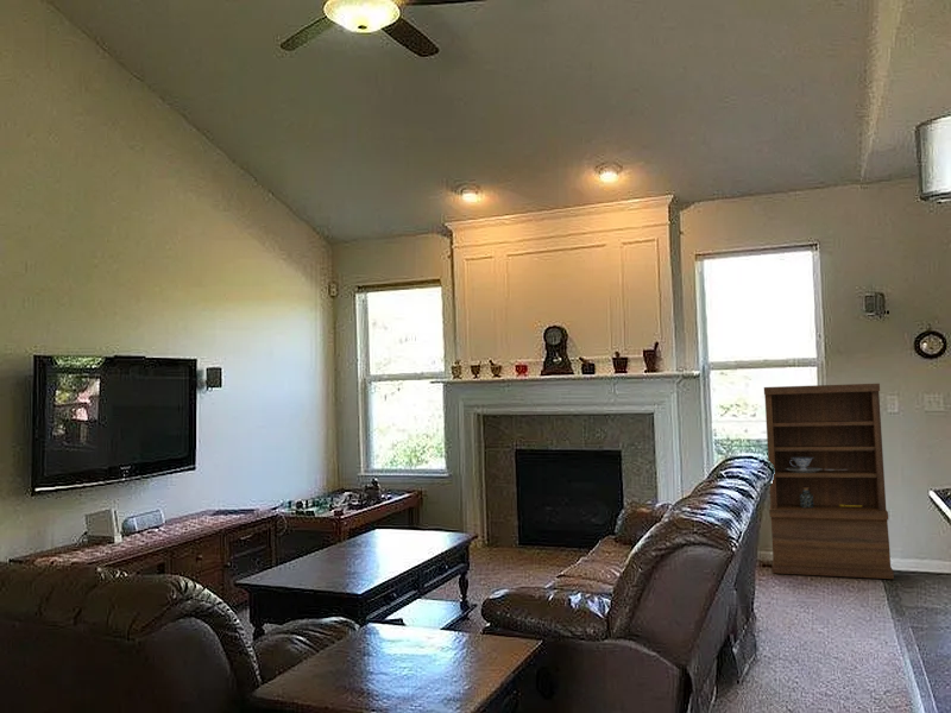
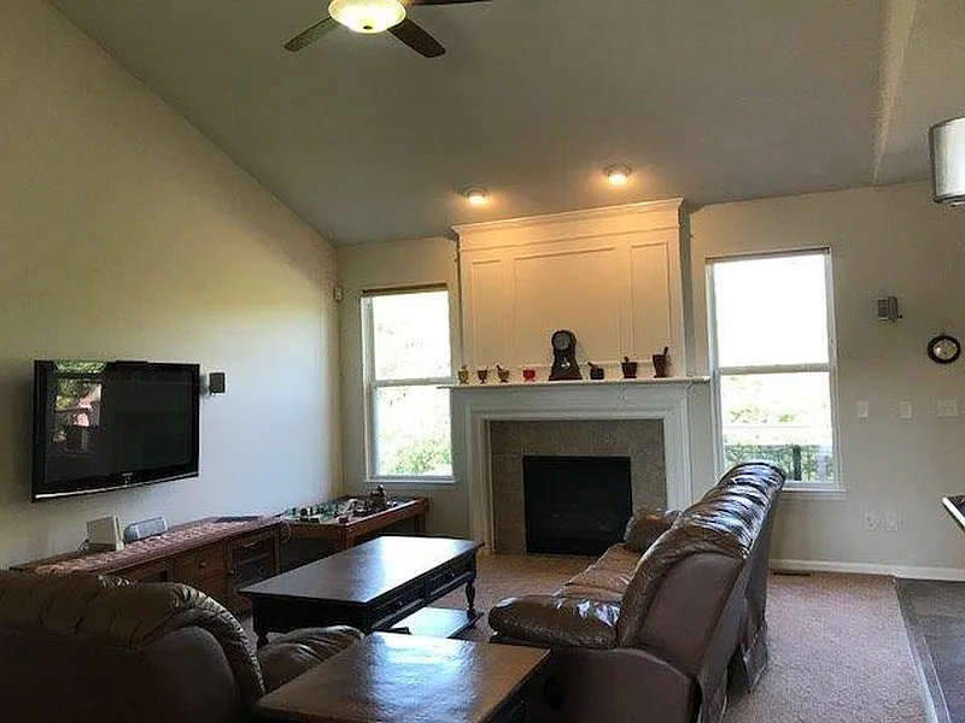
- bookshelf [763,383,895,580]
